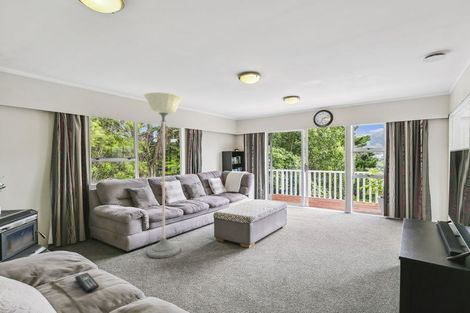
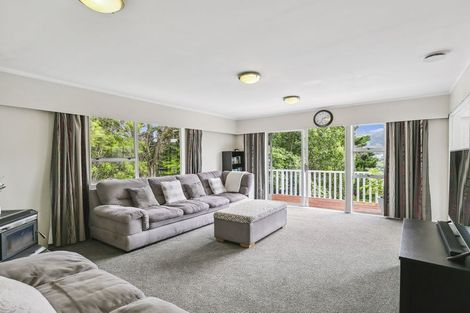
- floor lamp [142,92,184,259]
- remote control [74,272,100,293]
